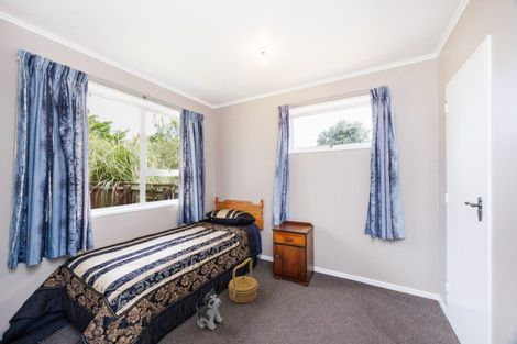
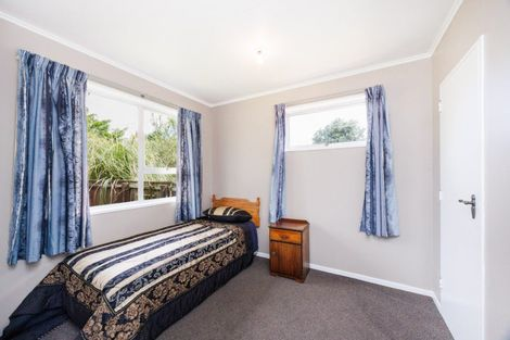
- plush toy [195,287,224,331]
- basket [228,257,258,303]
